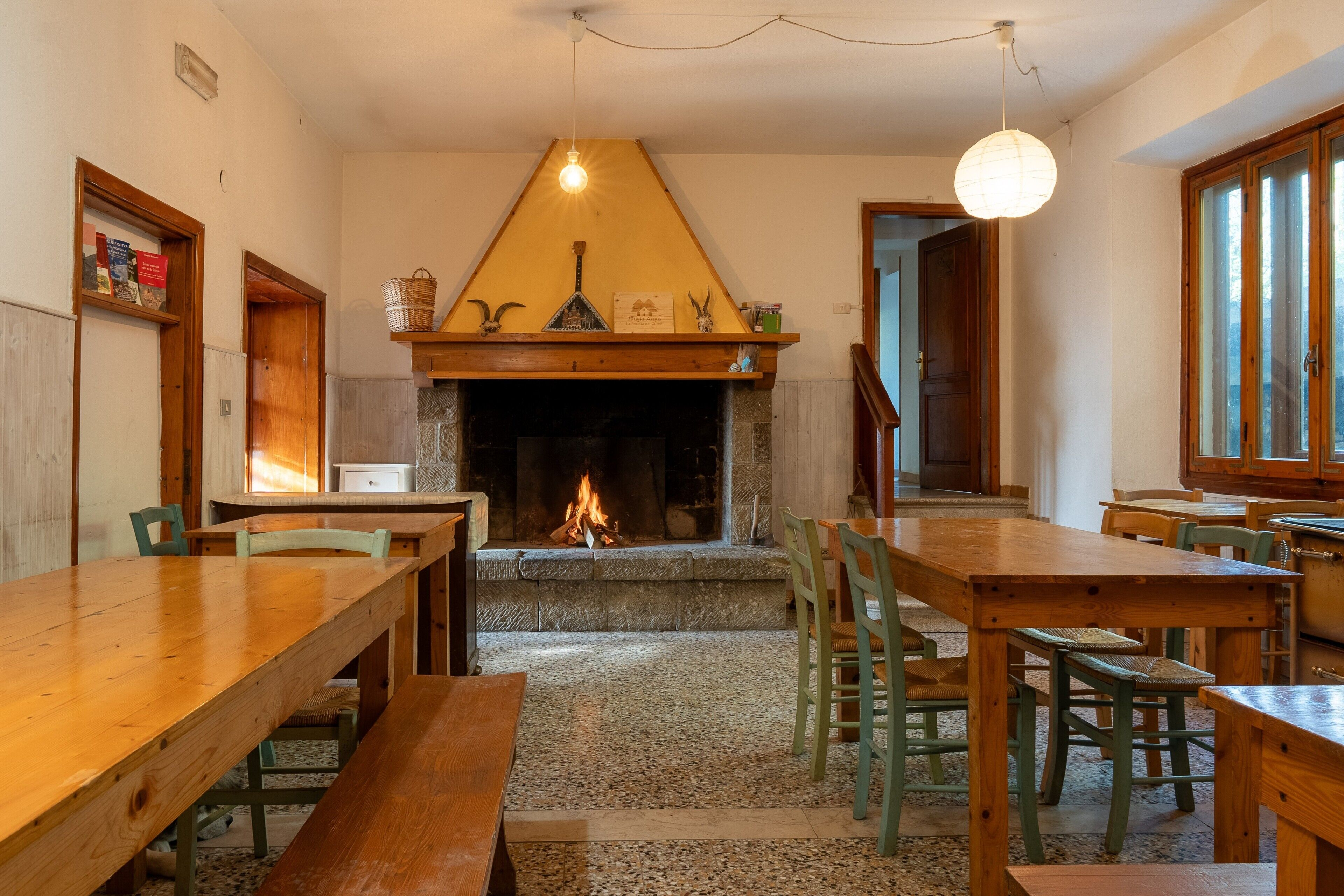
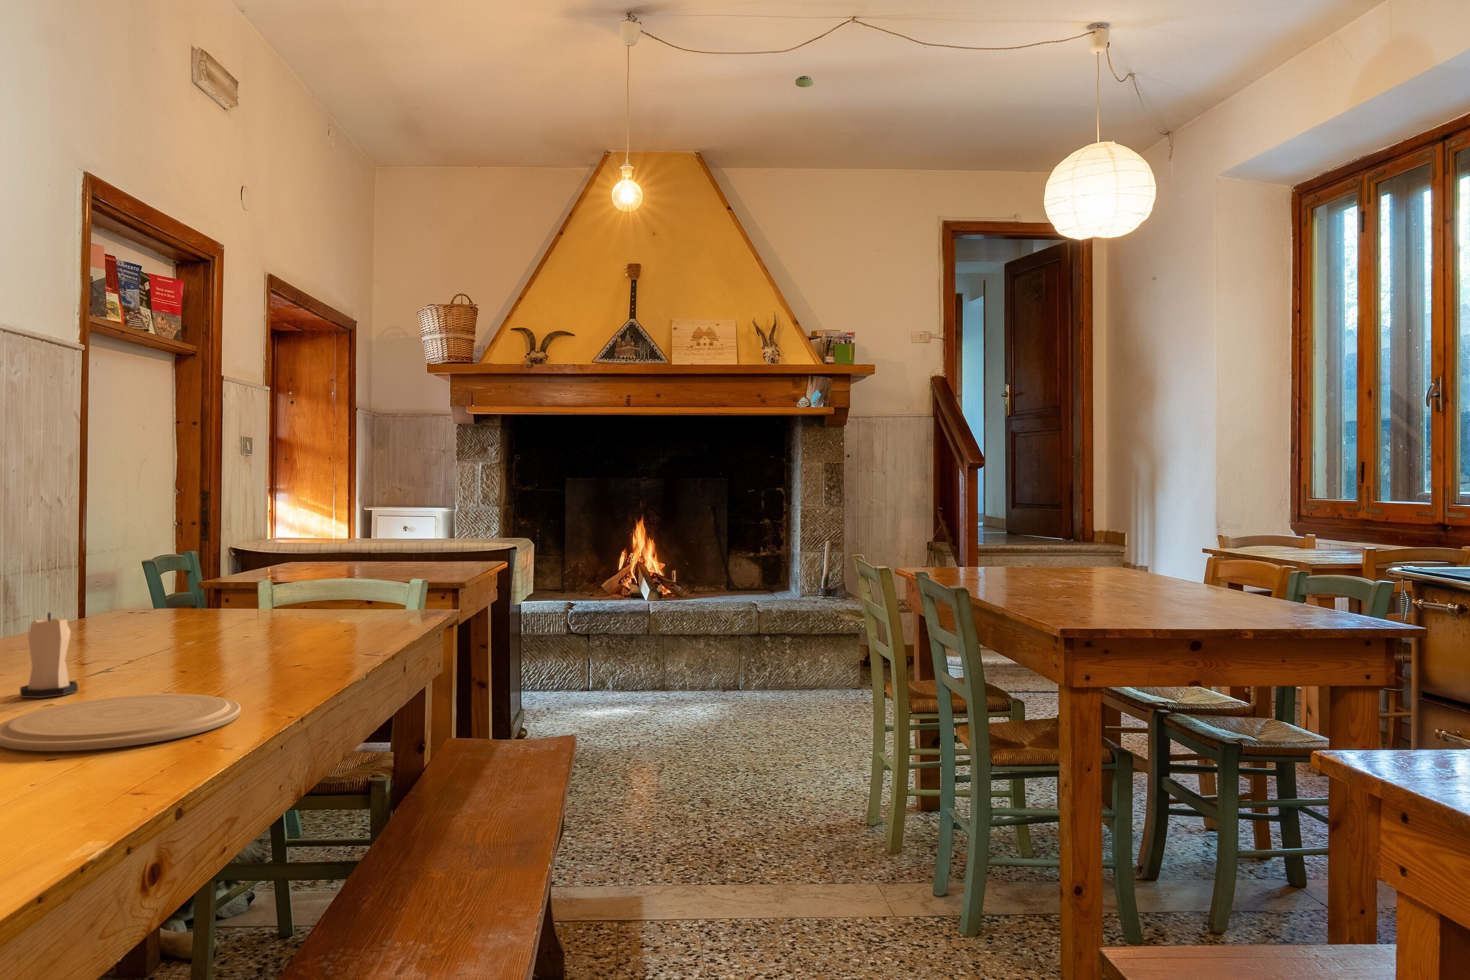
+ plate [0,693,242,751]
+ candle [20,611,78,698]
+ smoke detector [795,75,814,88]
